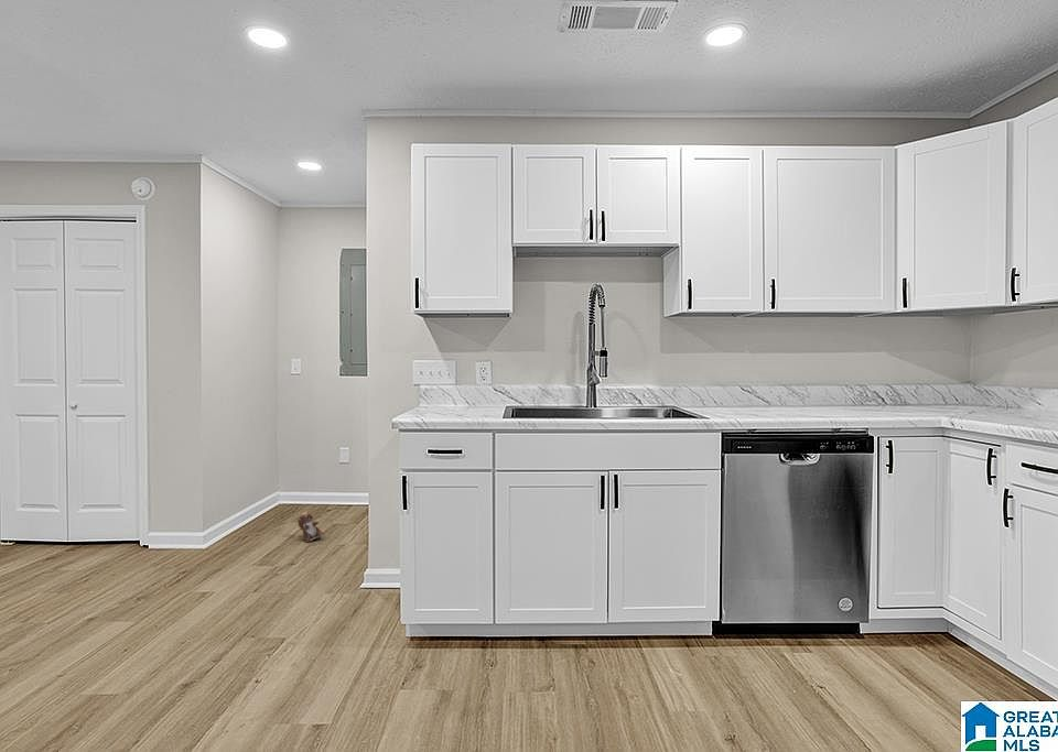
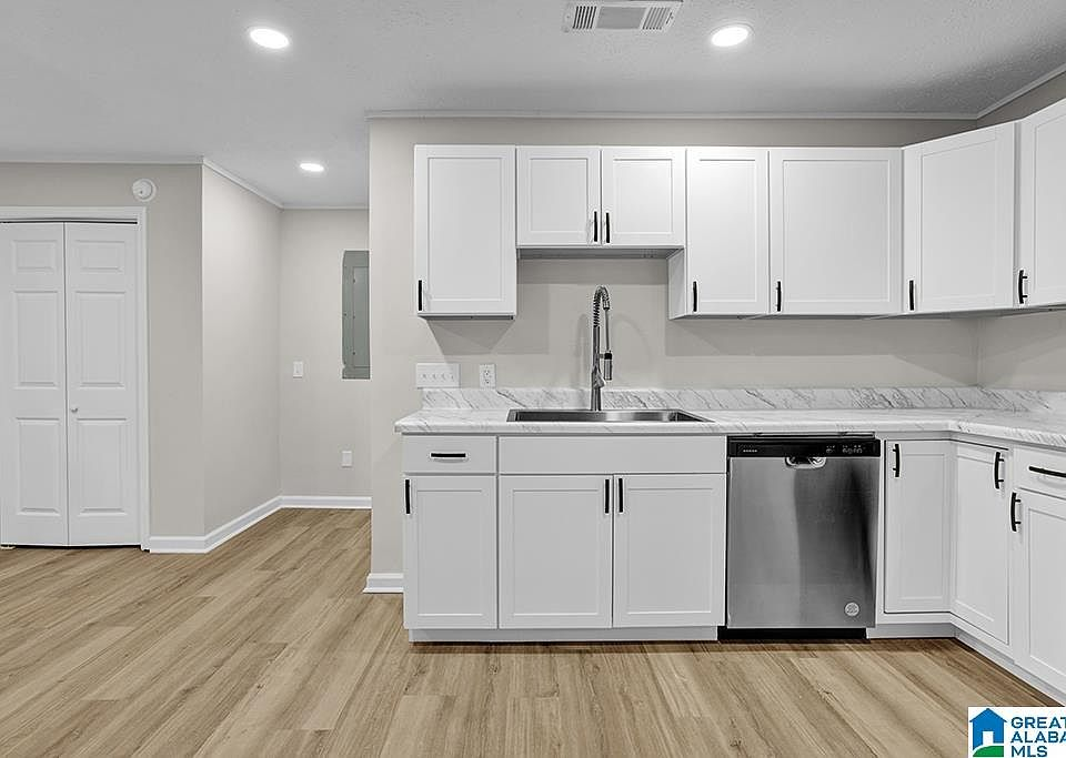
- plush toy [296,510,325,543]
